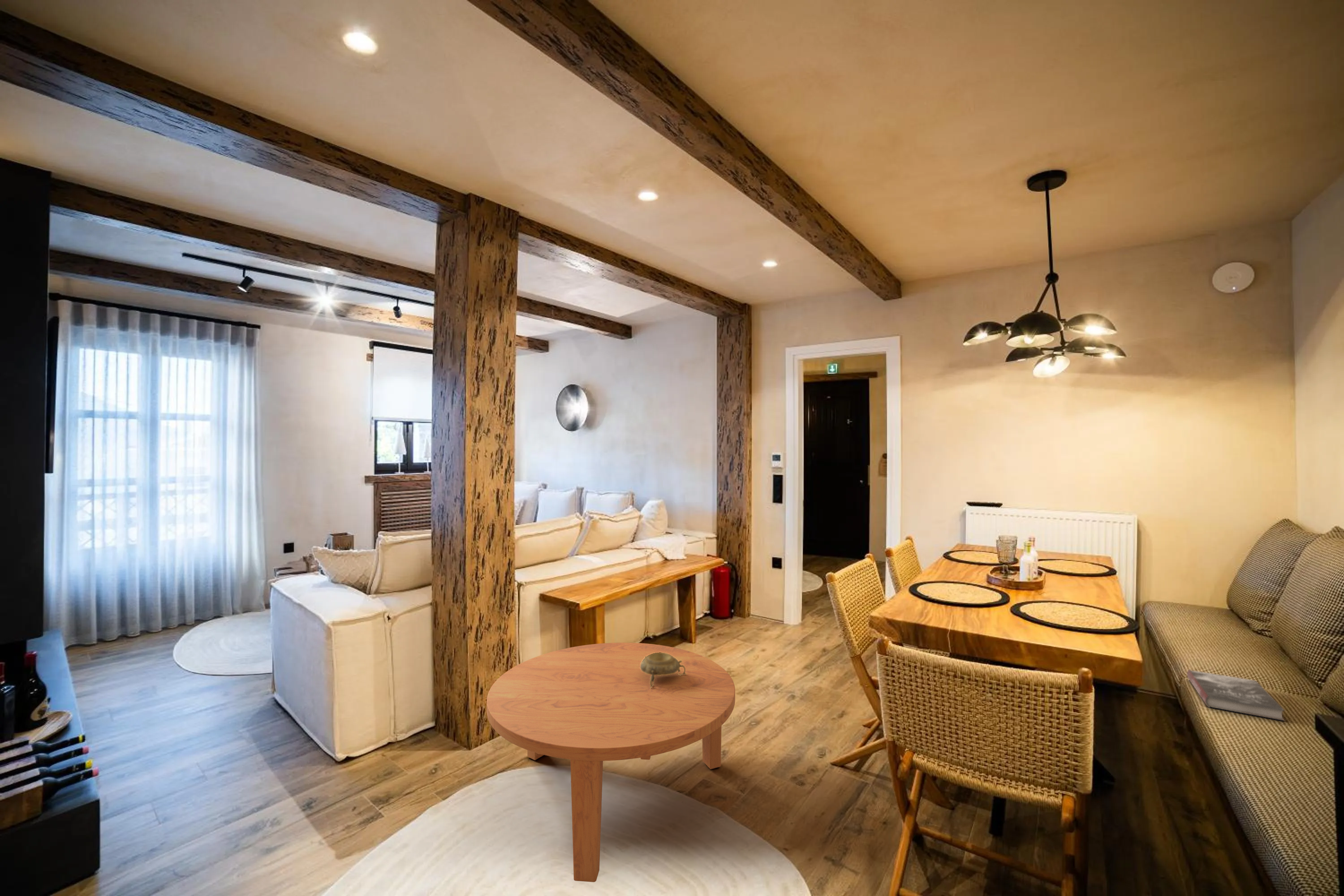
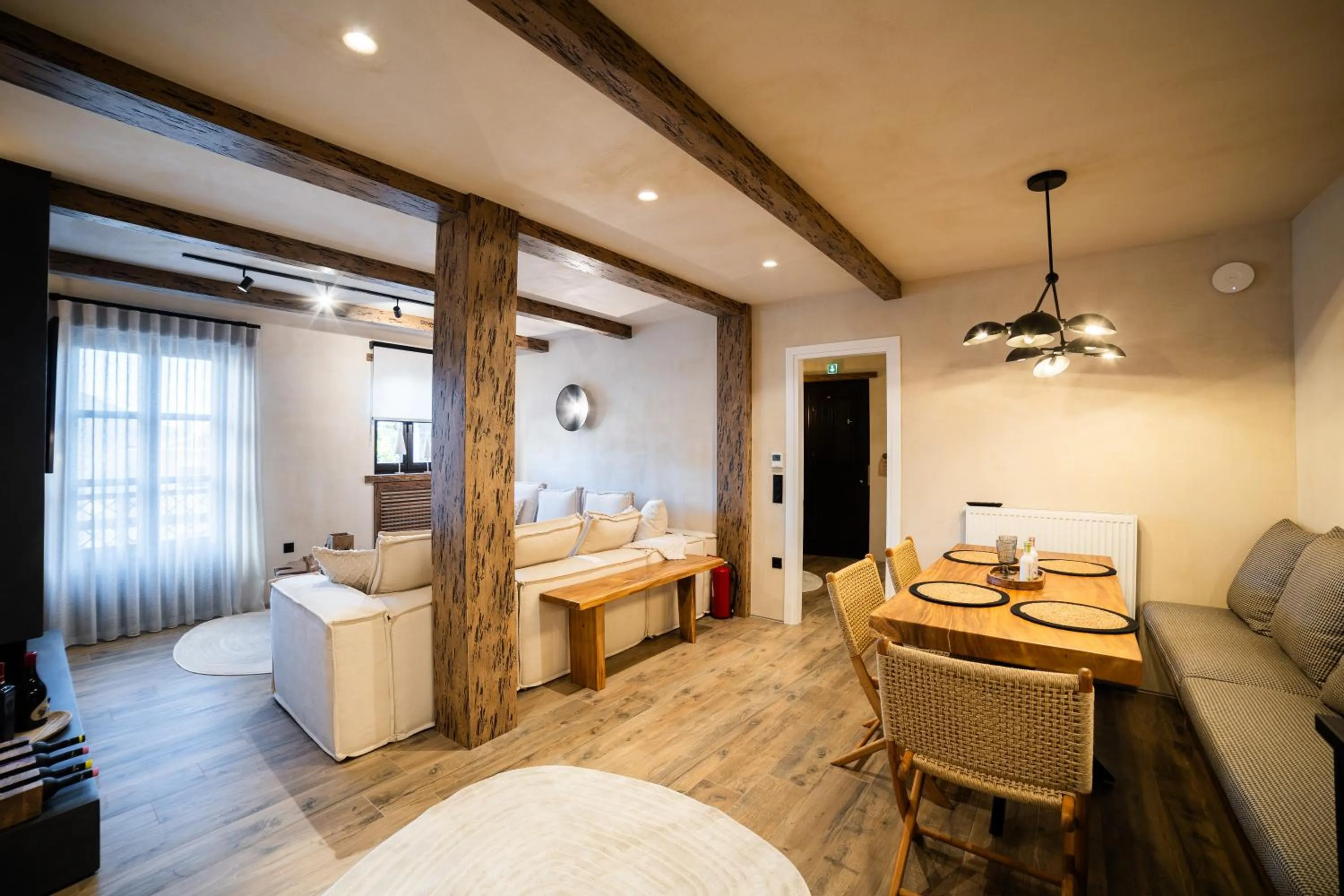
- book [1186,669,1285,721]
- coffee table [486,642,736,883]
- decorative bowl [640,652,686,689]
